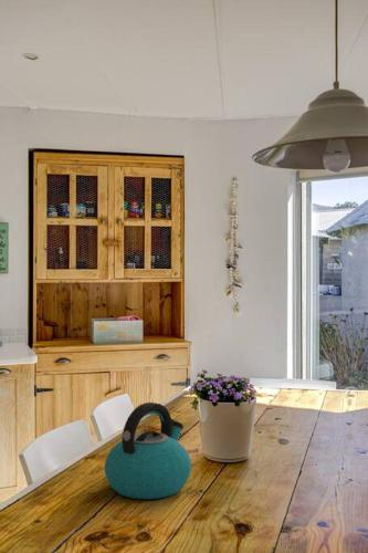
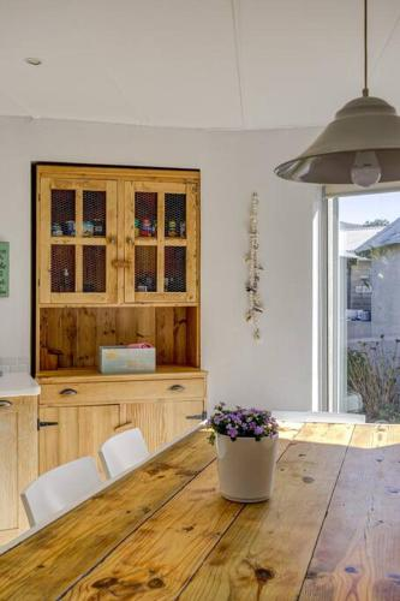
- kettle [104,401,192,500]
